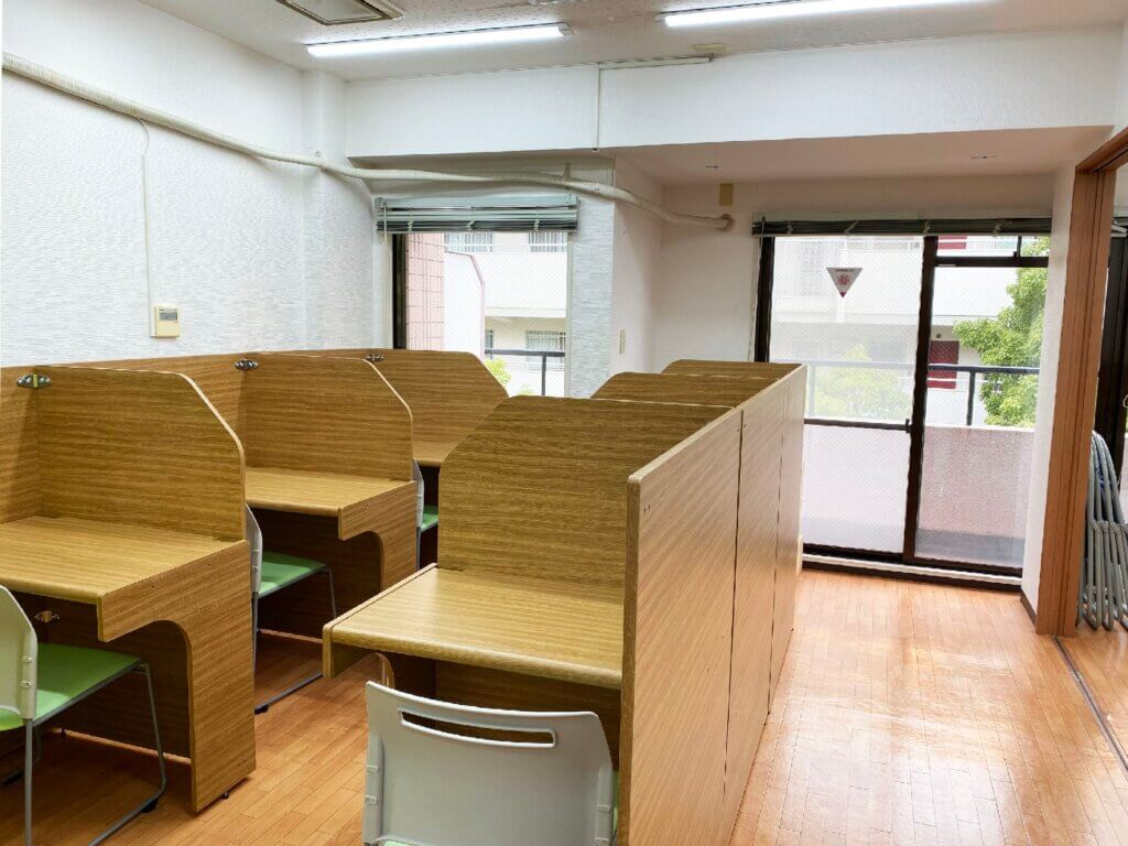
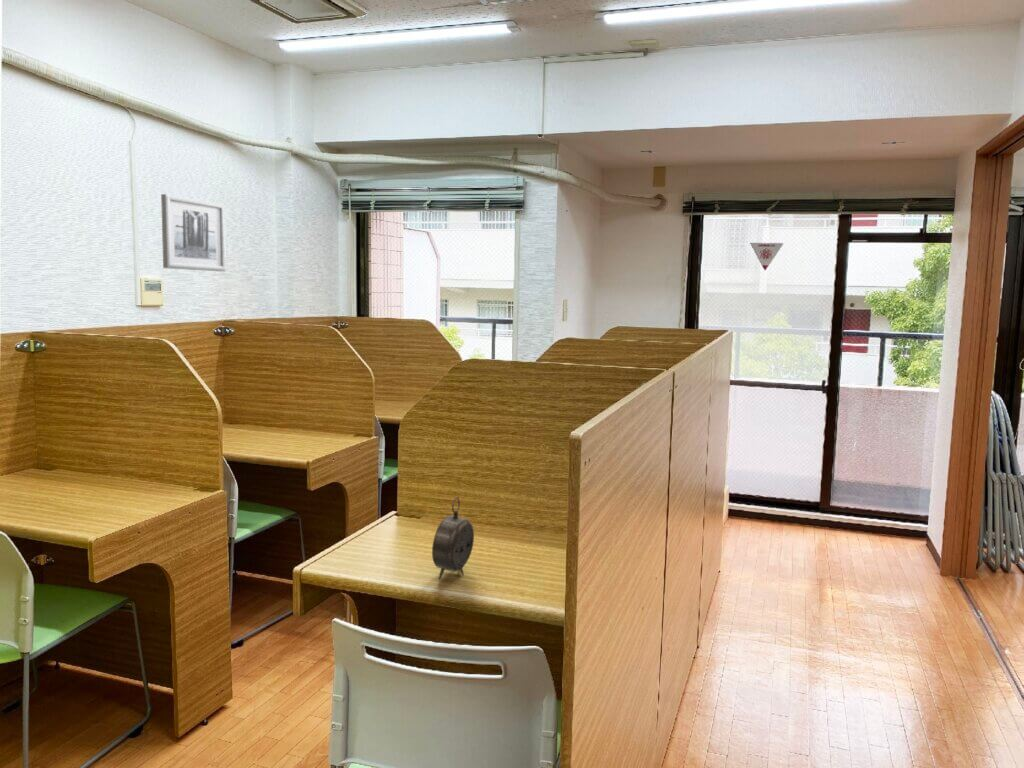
+ wall art [160,193,227,272]
+ alarm clock [431,496,475,581]
